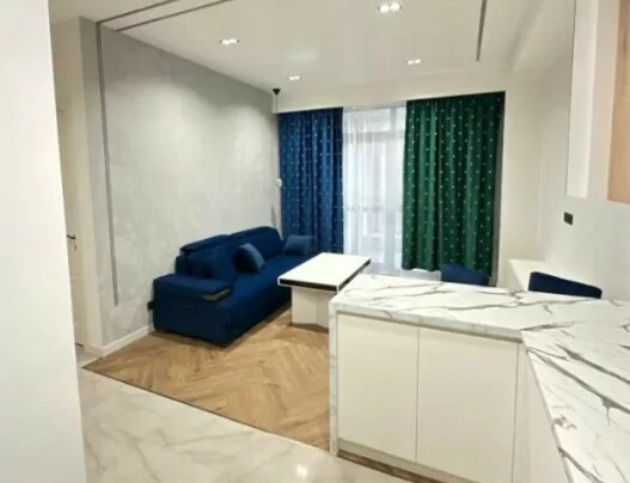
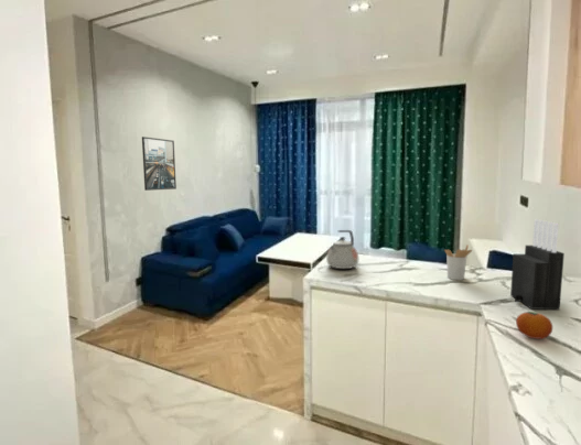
+ knife block [509,218,566,311]
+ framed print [141,135,177,192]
+ utensil holder [443,243,473,281]
+ fruit [515,311,553,340]
+ kettle [325,229,359,270]
